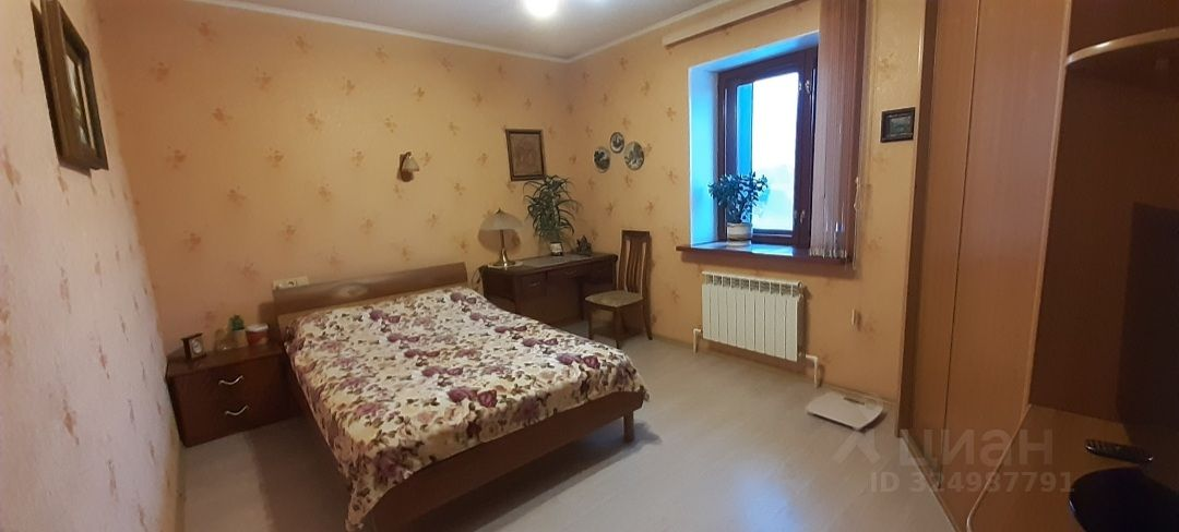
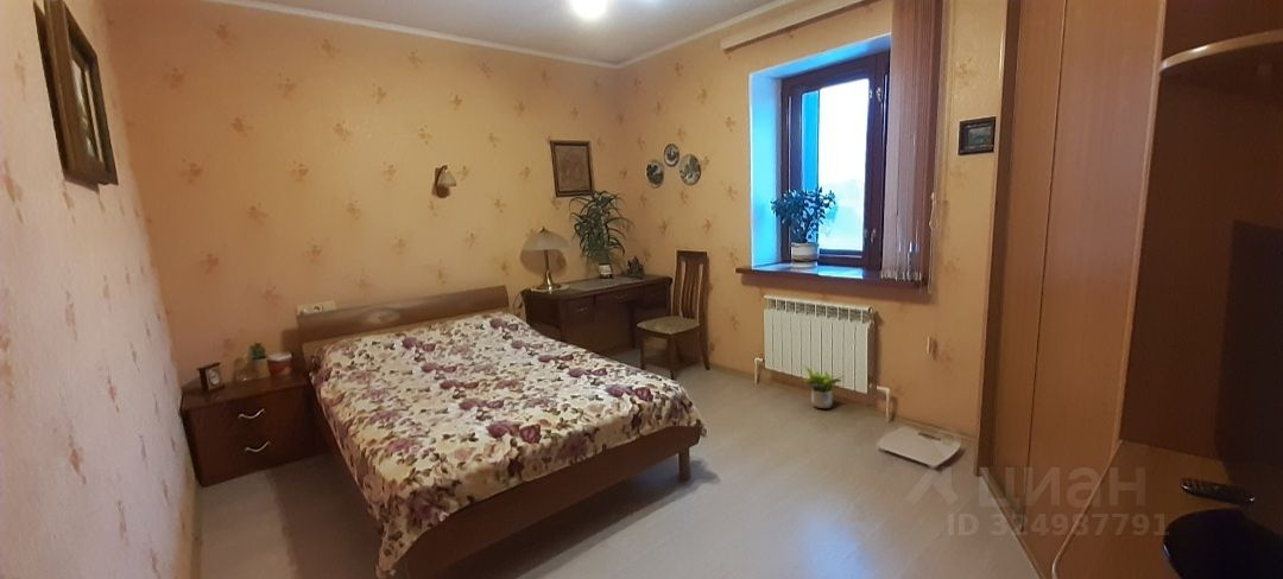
+ potted plant [797,364,845,409]
